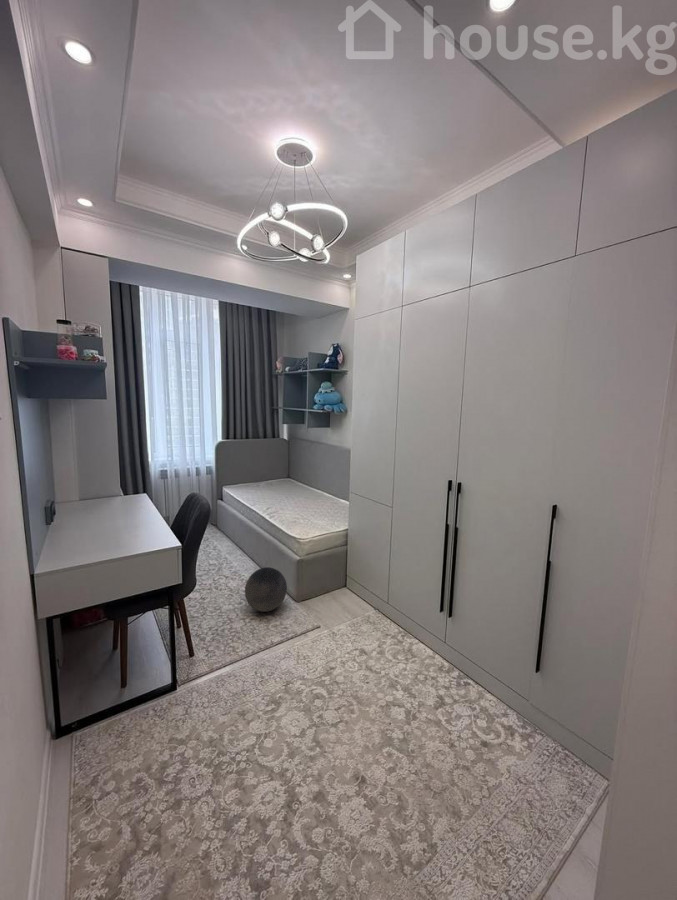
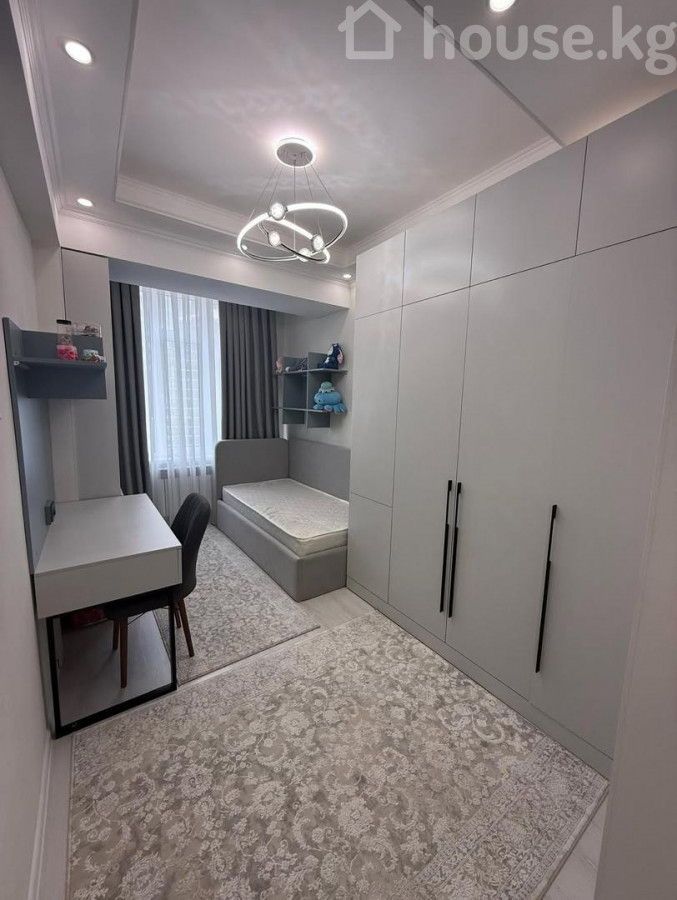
- ball [244,566,288,613]
